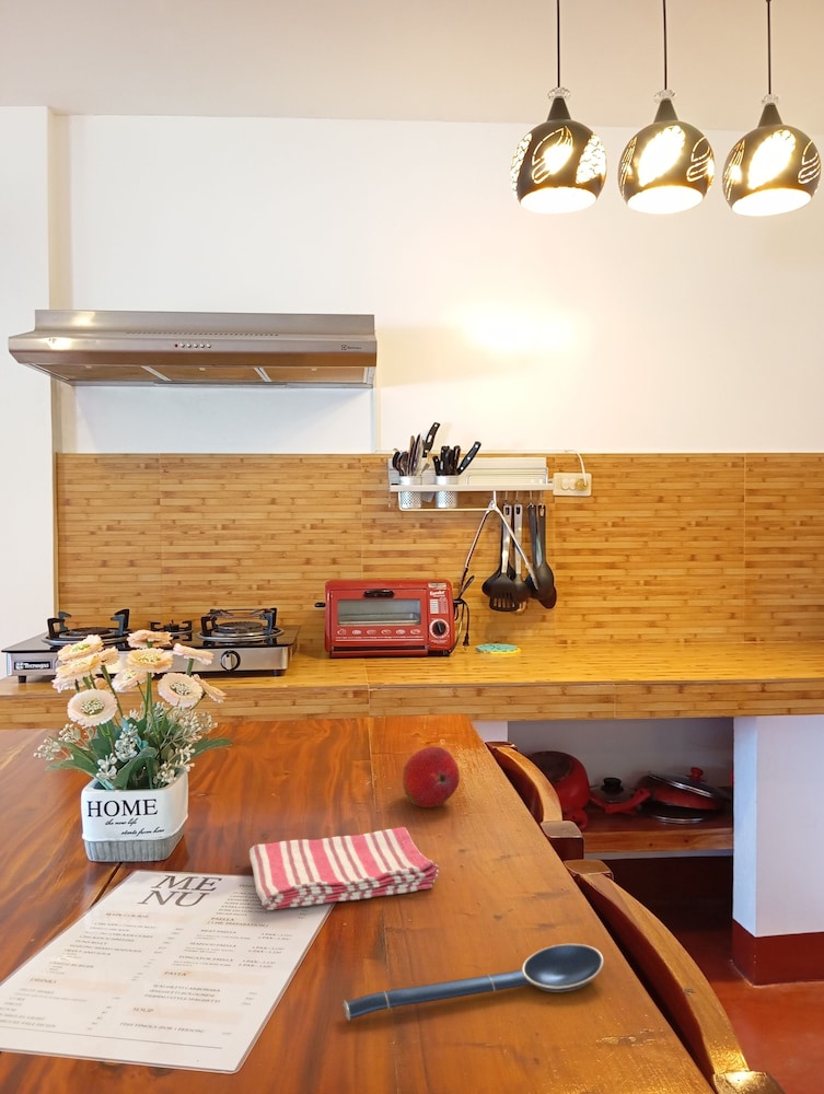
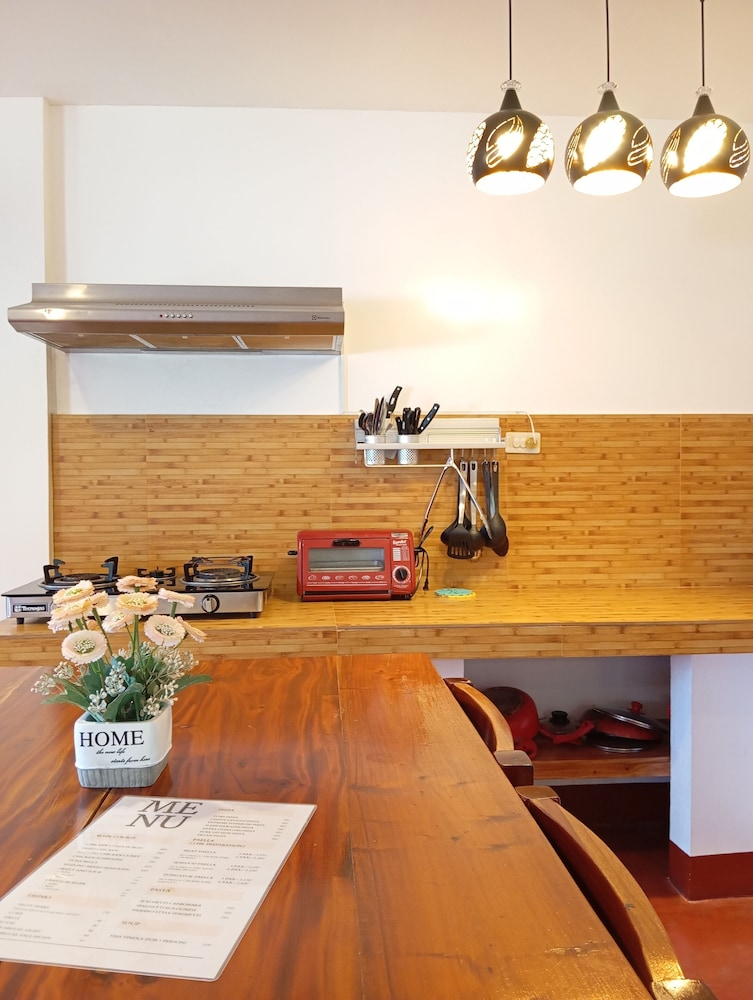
- spoon [343,943,605,1022]
- dish towel [248,826,440,911]
- fruit [402,746,461,808]
